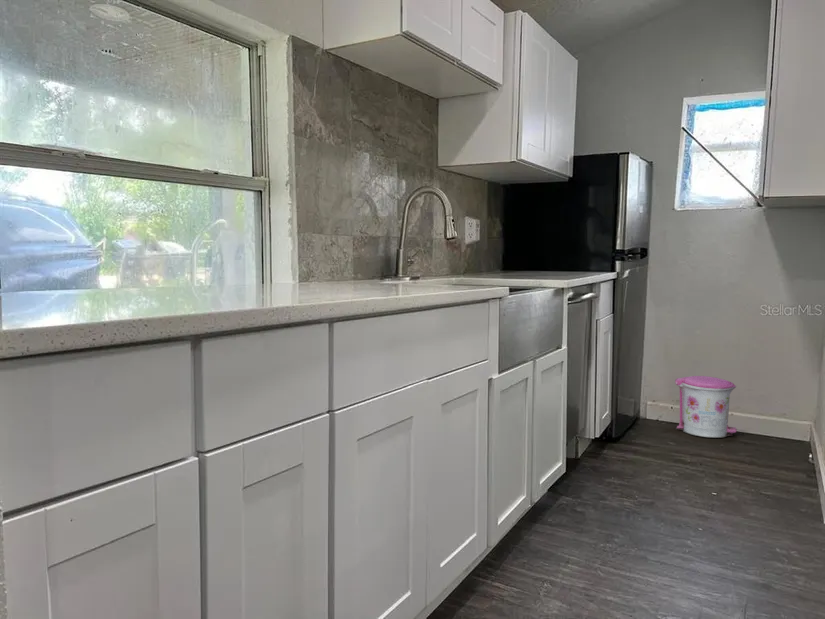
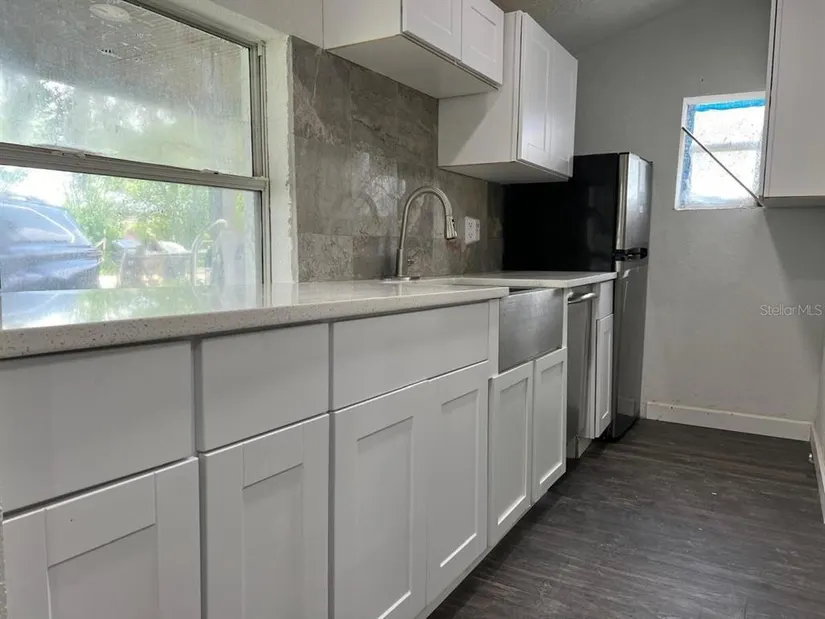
- trash can [674,375,738,439]
